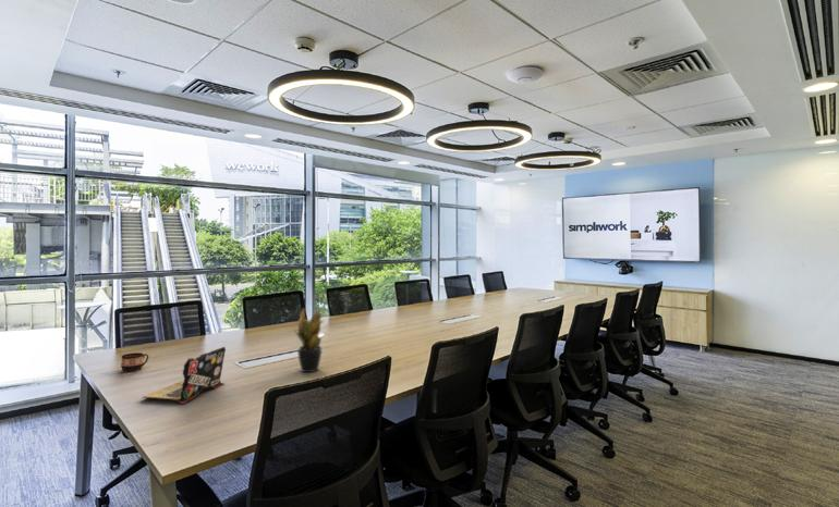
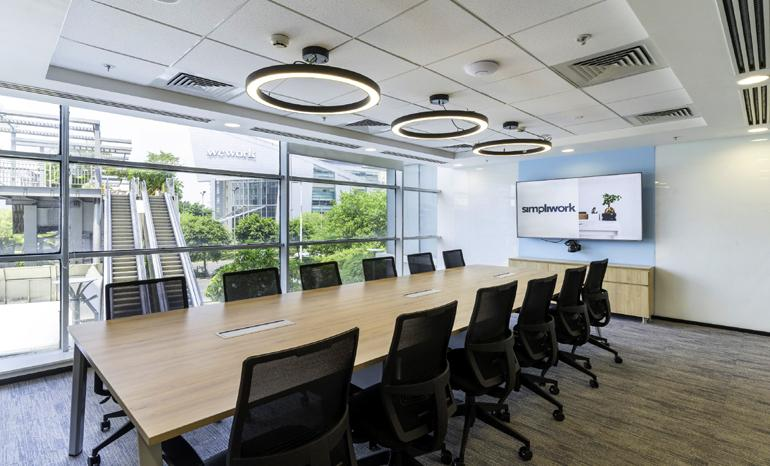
- cup [120,351,149,372]
- potted plant [293,307,328,373]
- laptop [141,346,227,405]
